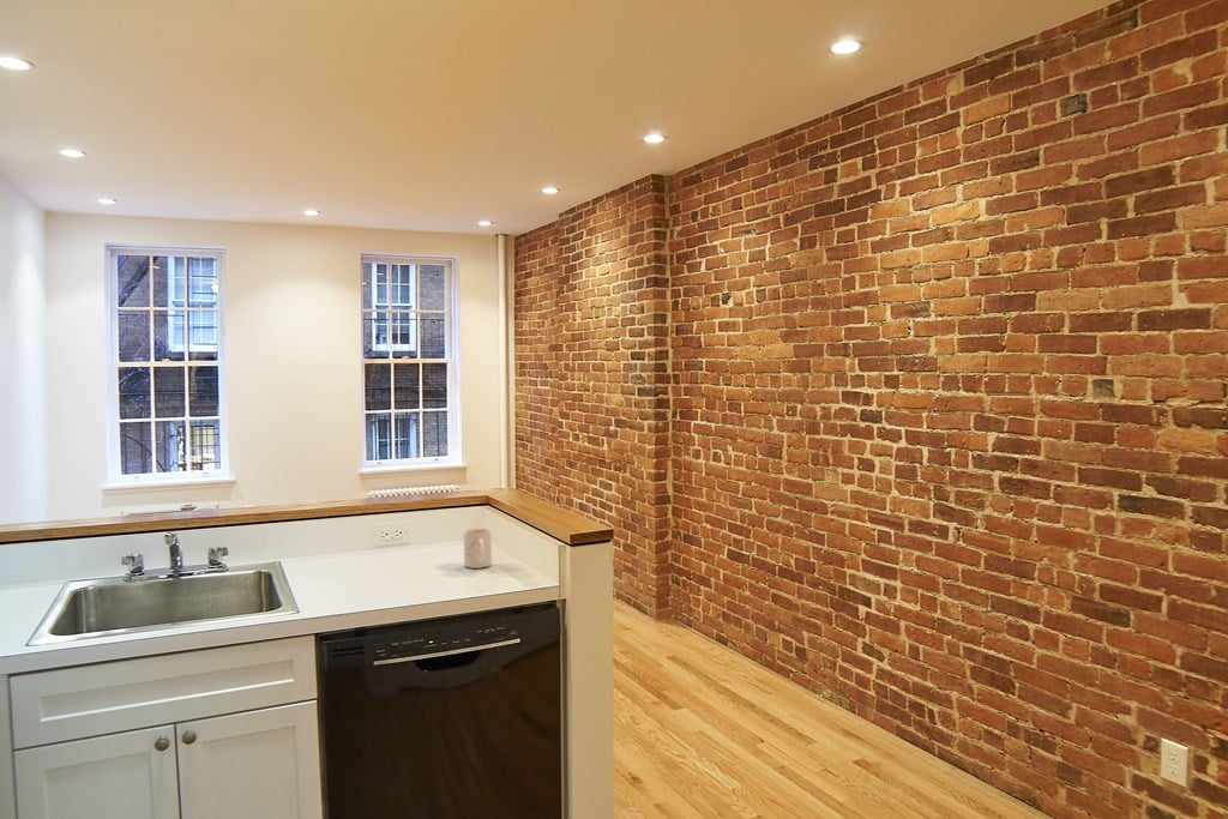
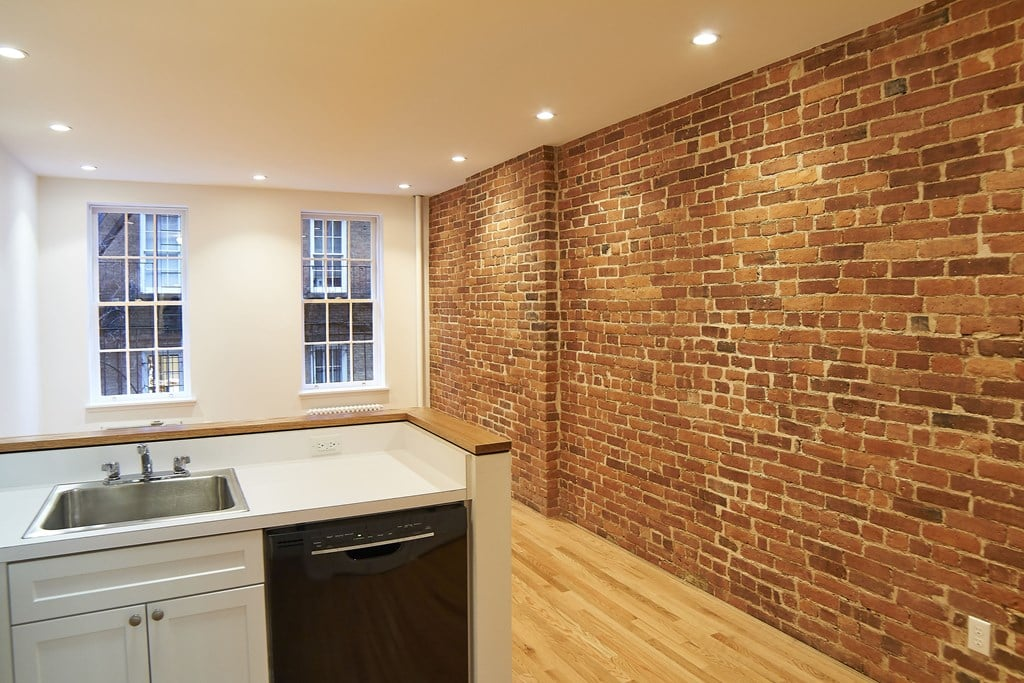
- mug [463,528,493,570]
